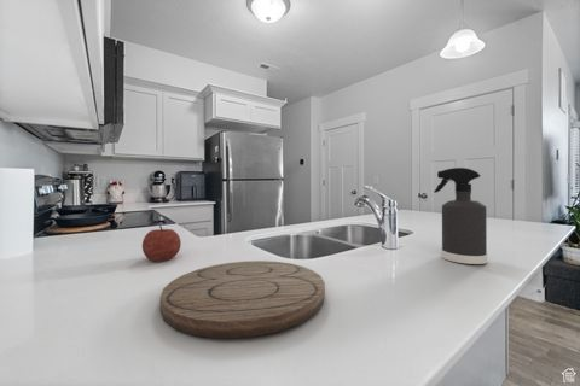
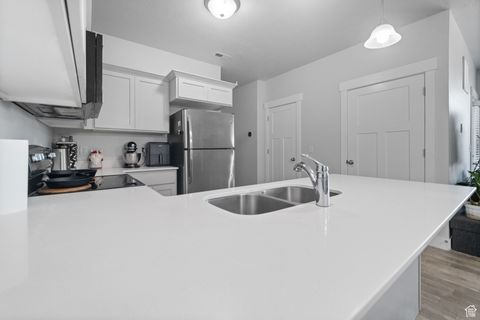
- spray bottle [433,166,489,265]
- cutting board [160,259,326,339]
- fruit [141,224,182,263]
